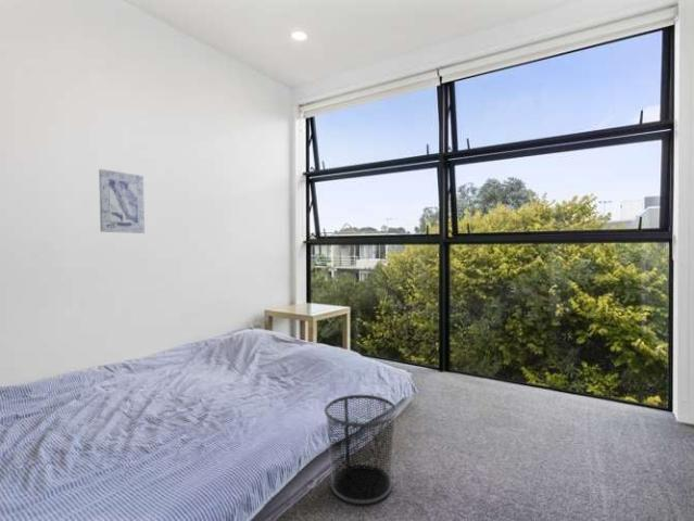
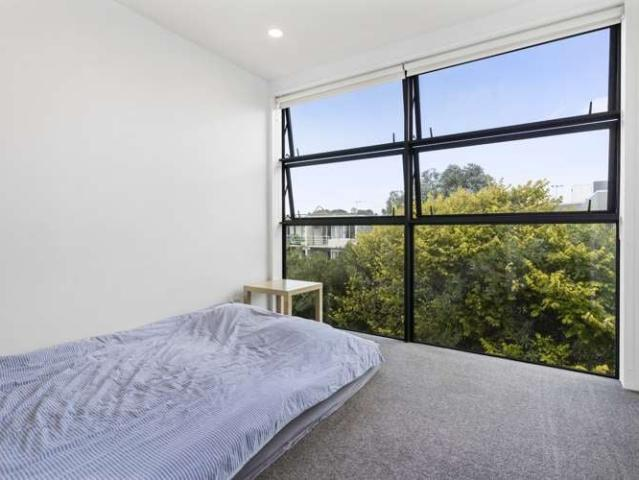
- wall art [98,168,146,234]
- waste bin [324,394,399,505]
